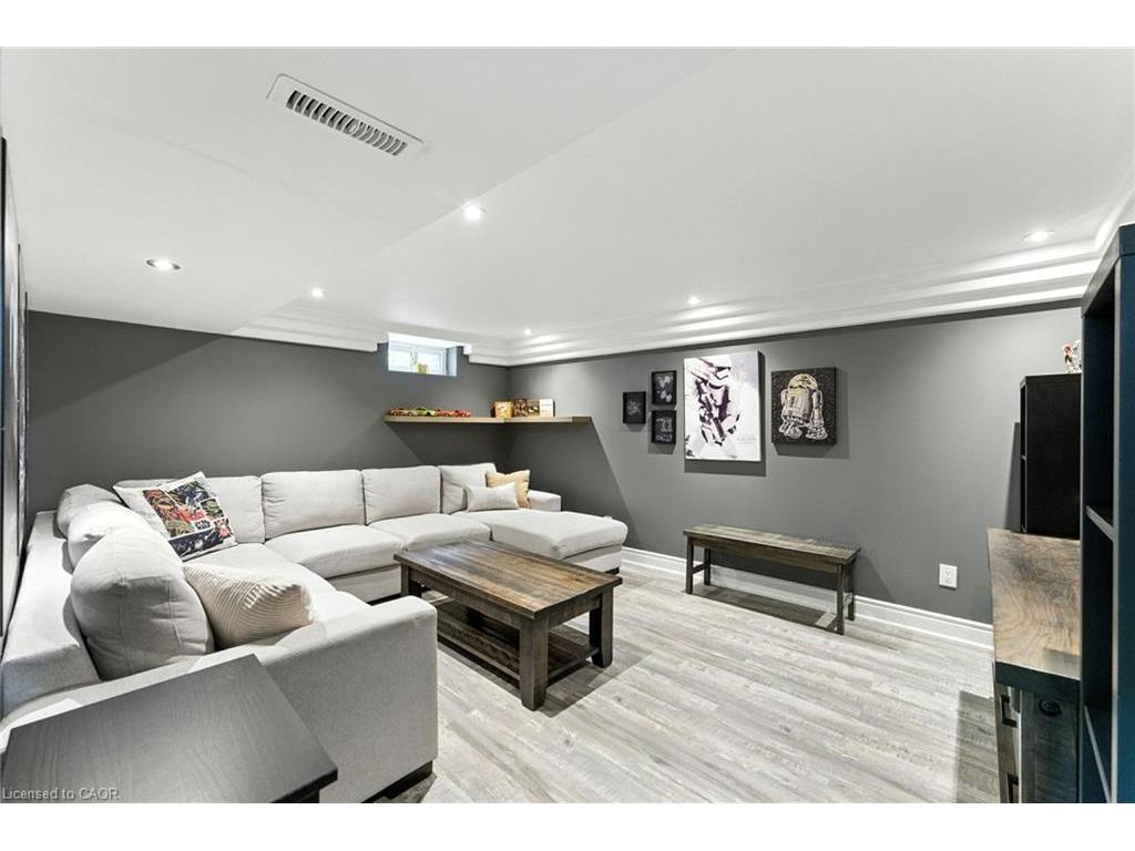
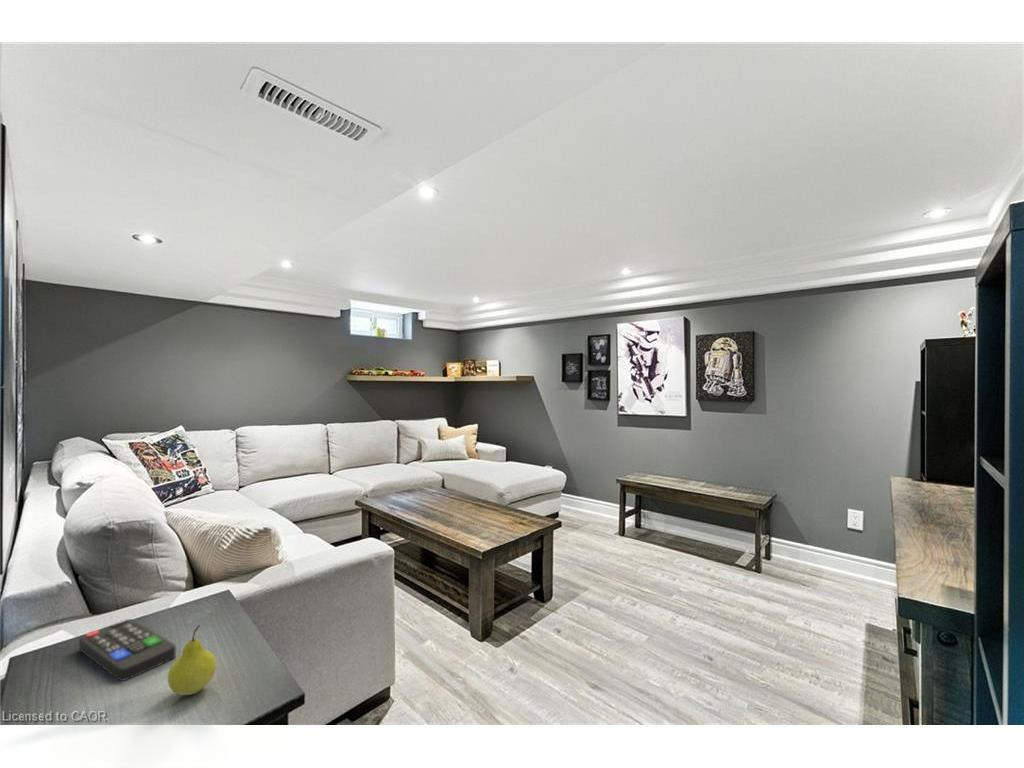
+ fruit [167,624,217,696]
+ remote control [78,618,177,682]
